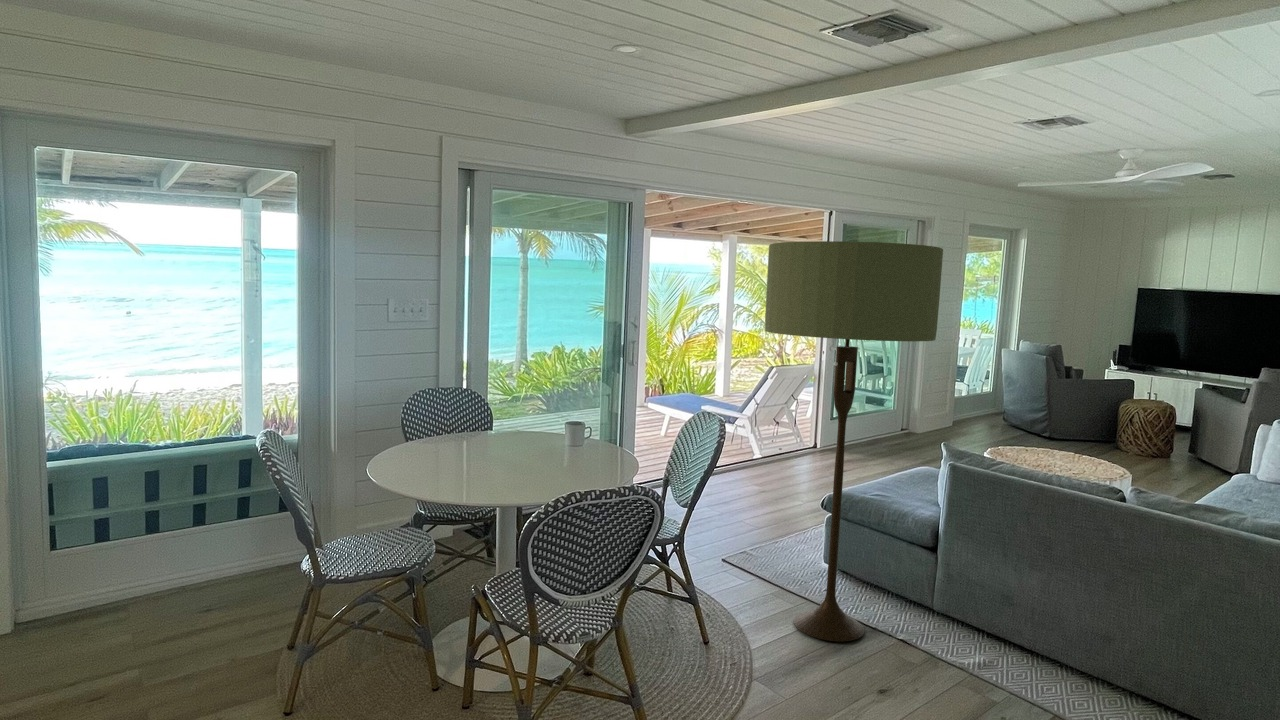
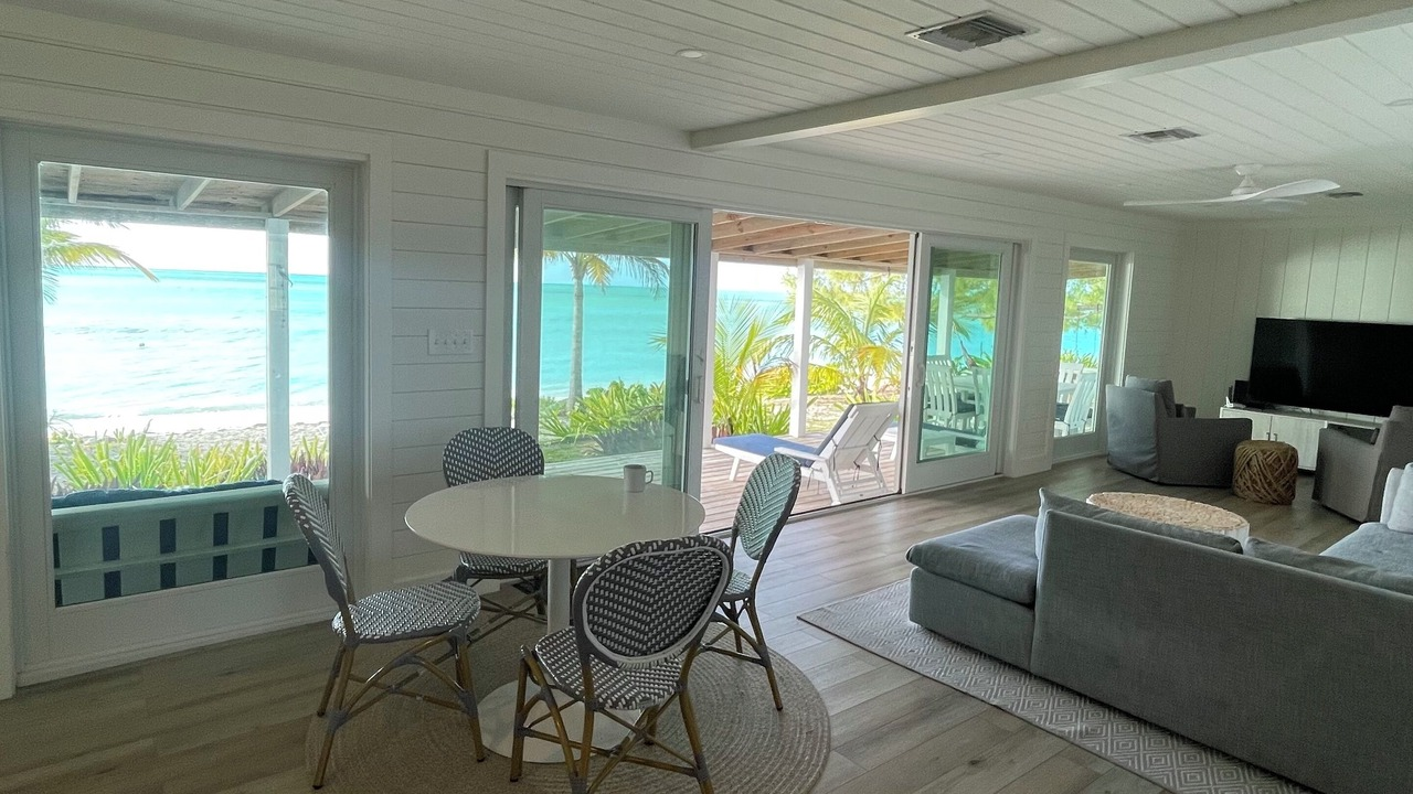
- floor lamp [764,240,944,642]
